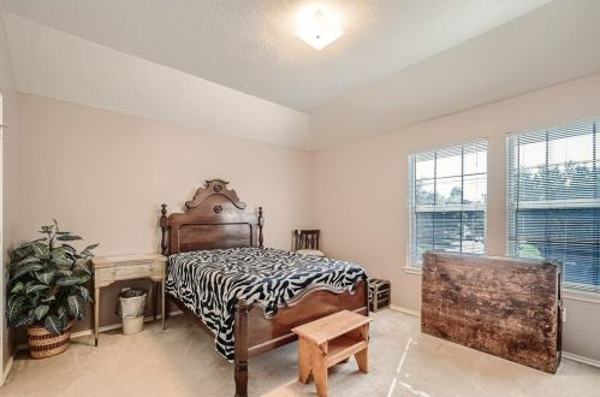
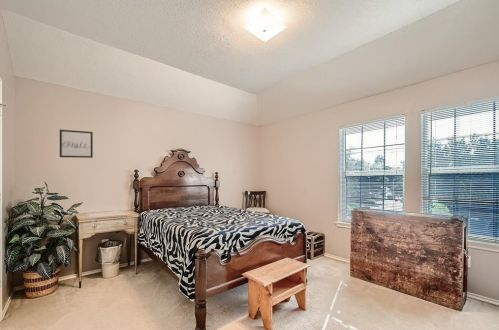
+ wall art [59,129,94,159]
